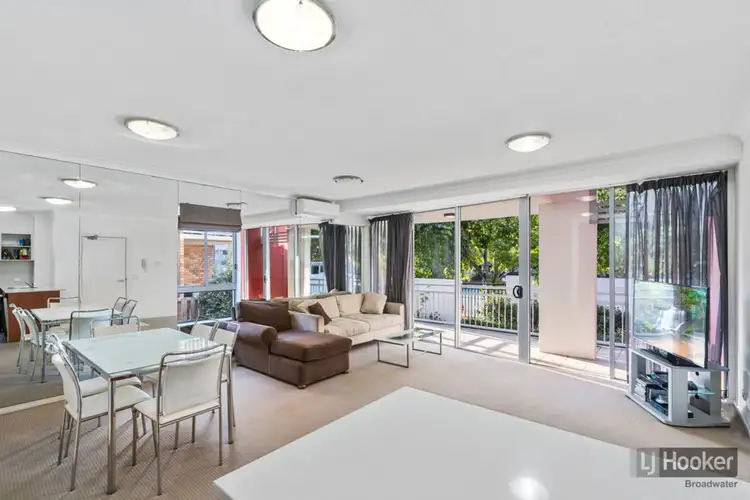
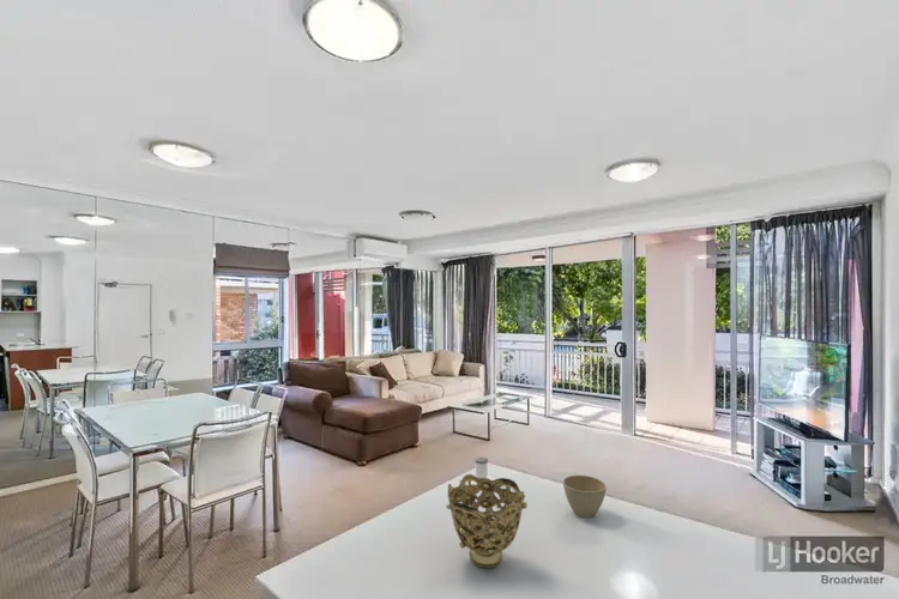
+ salt shaker [458,455,496,492]
+ flower pot [562,474,608,519]
+ decorative bowl [445,473,529,569]
